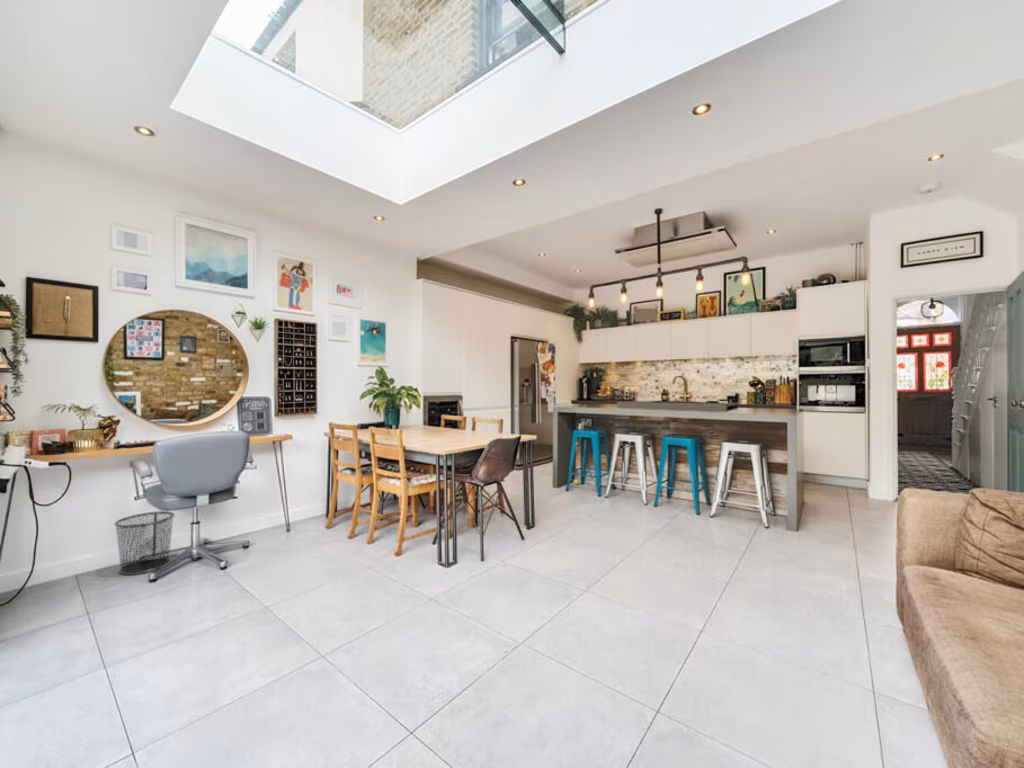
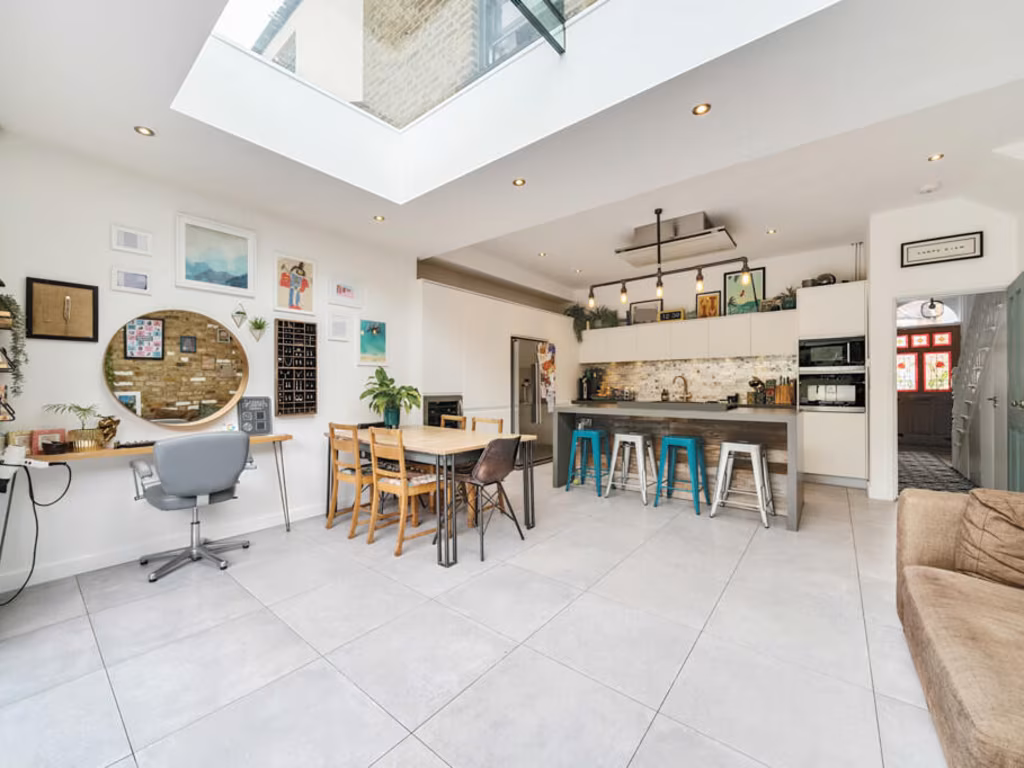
- waste bin [113,510,176,576]
